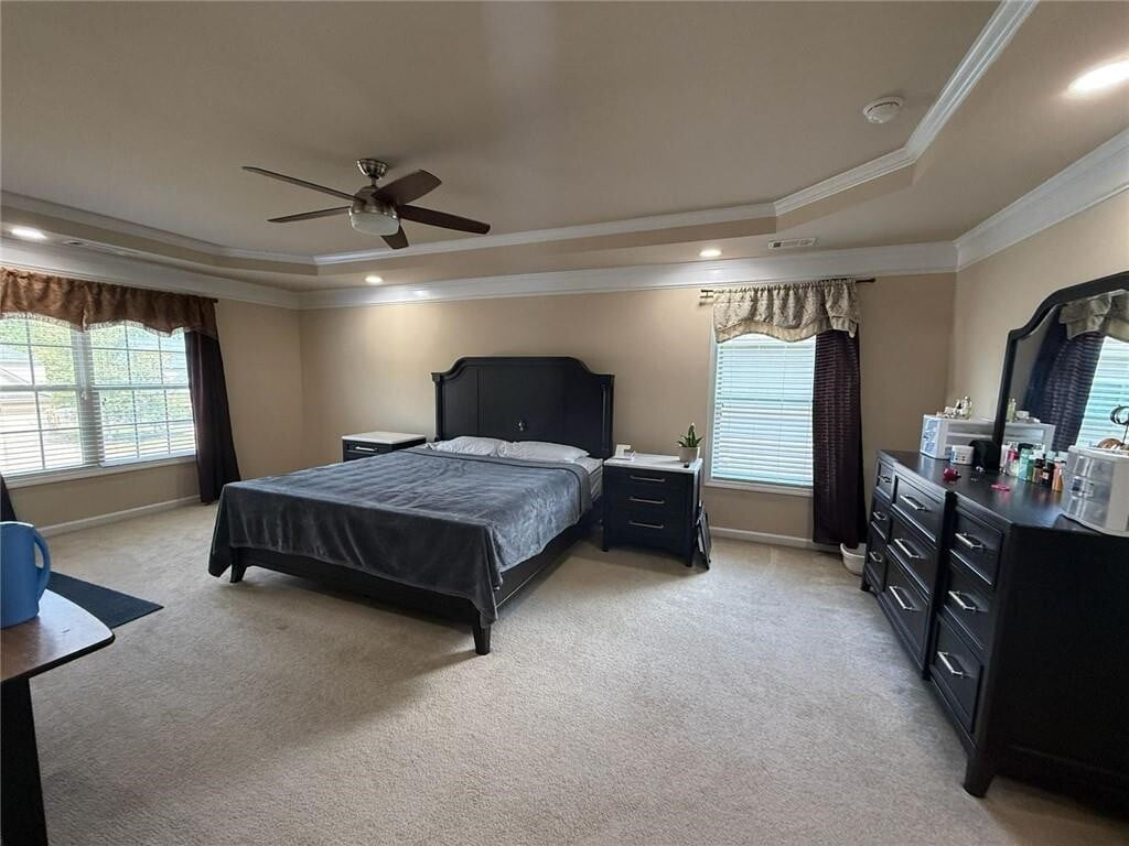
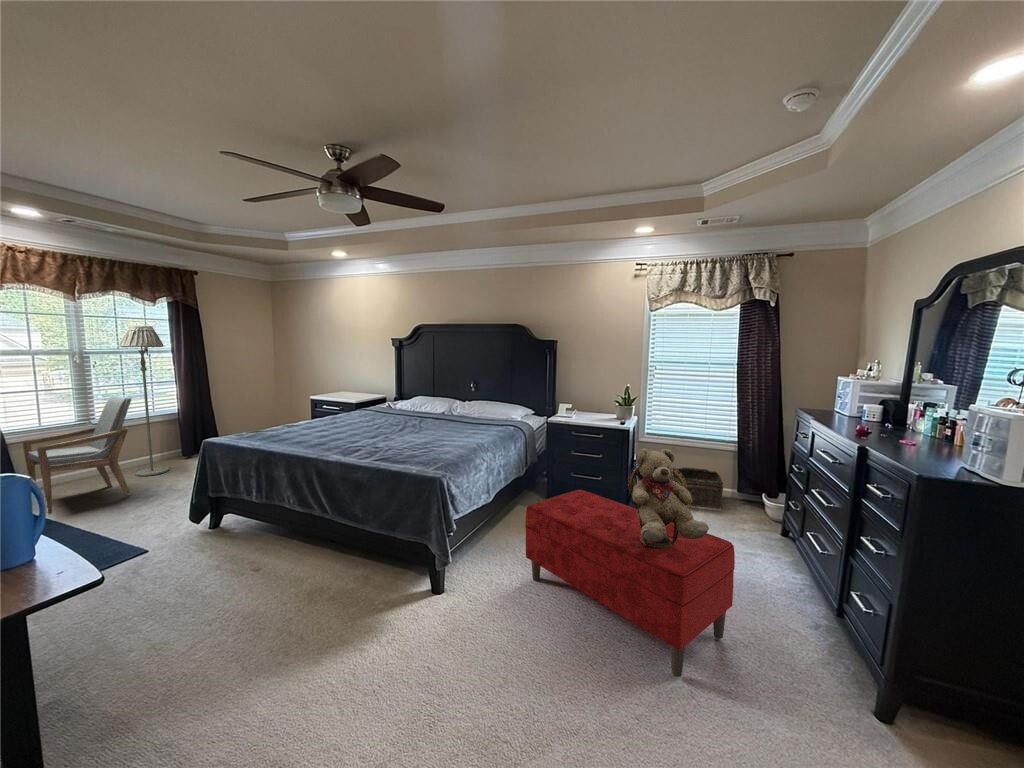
+ basket [670,466,725,509]
+ floor lamp [118,324,170,477]
+ armchair [21,395,133,515]
+ bench [524,489,736,678]
+ teddy bear [627,447,710,548]
